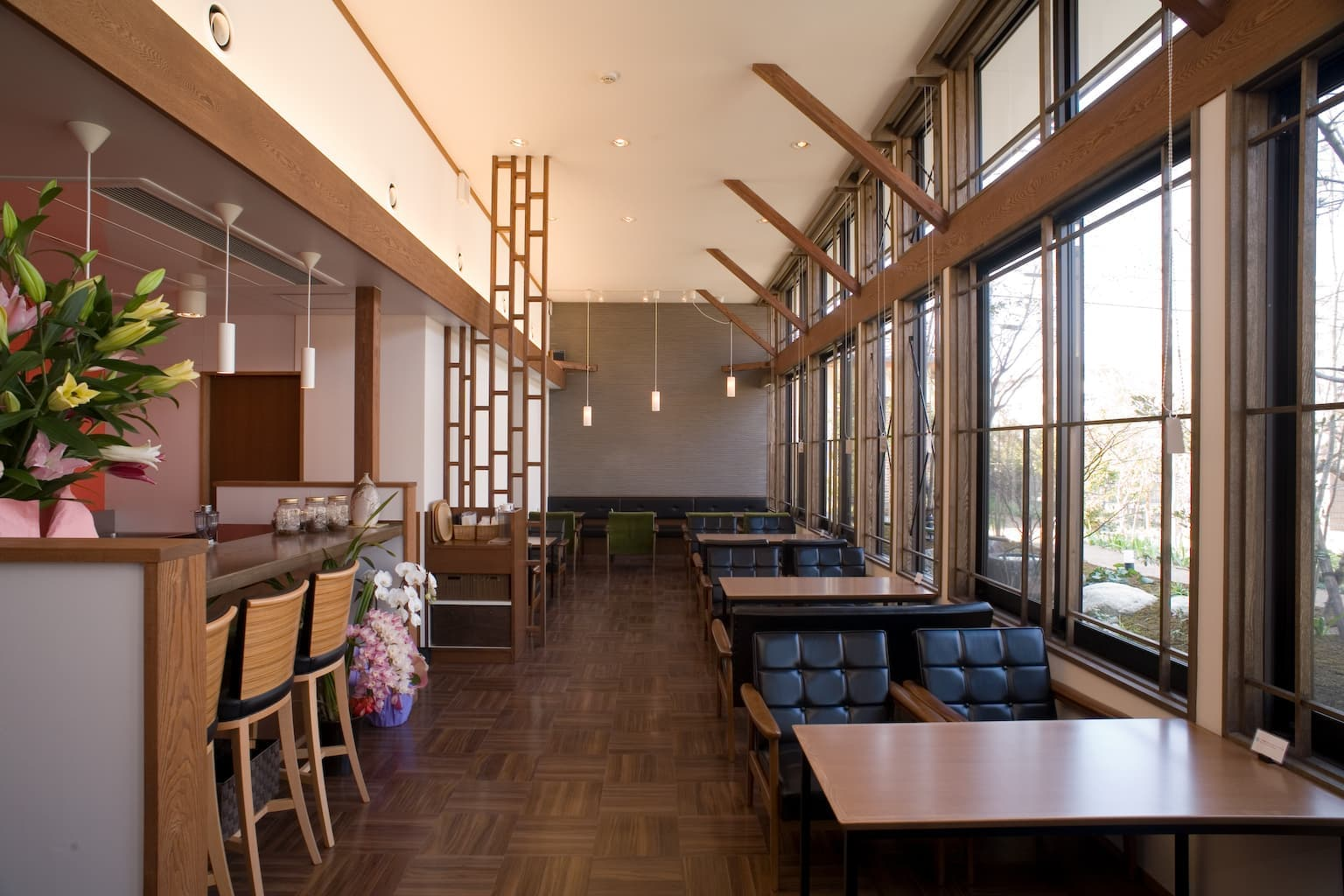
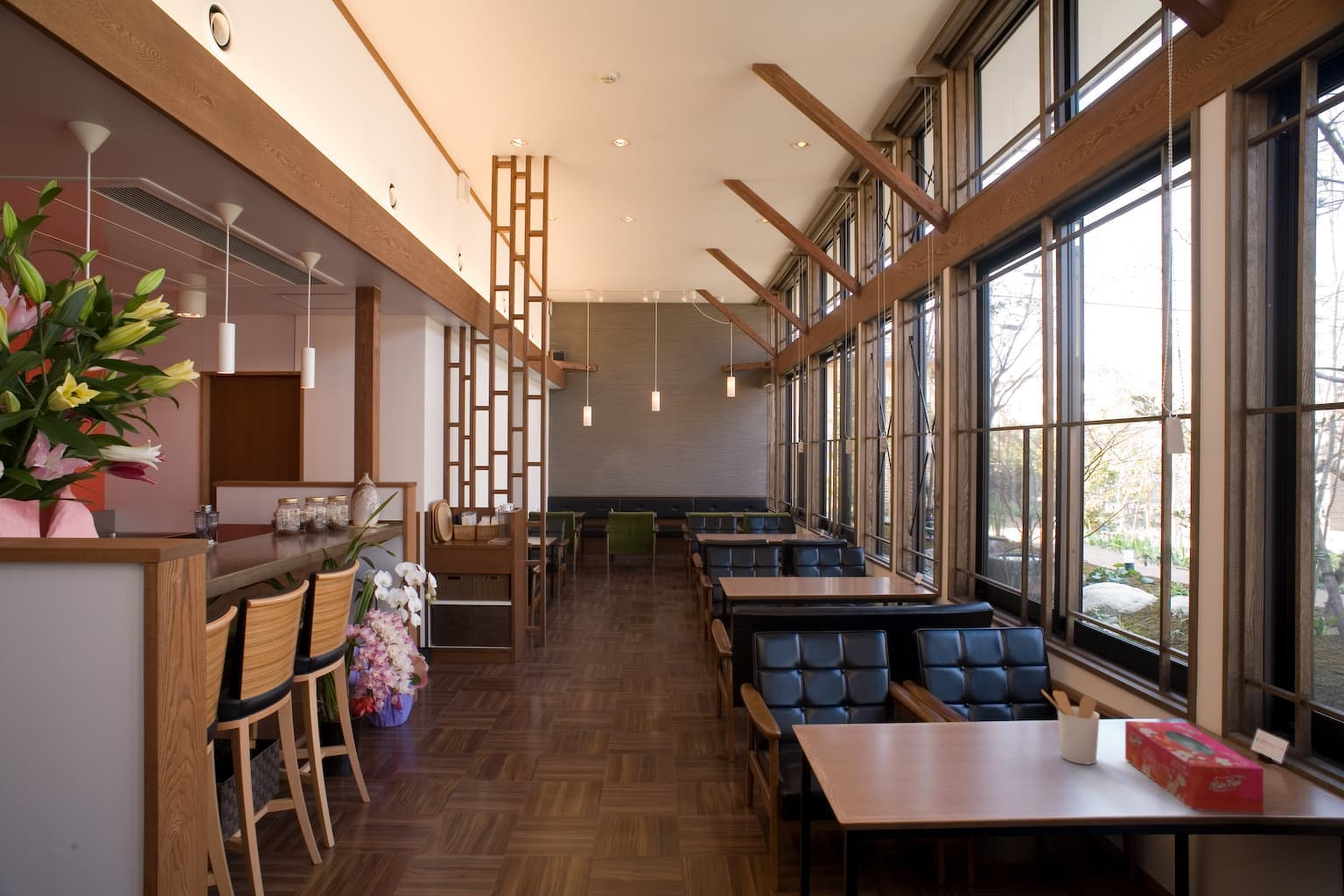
+ utensil holder [1040,689,1101,765]
+ tissue box [1124,720,1264,815]
